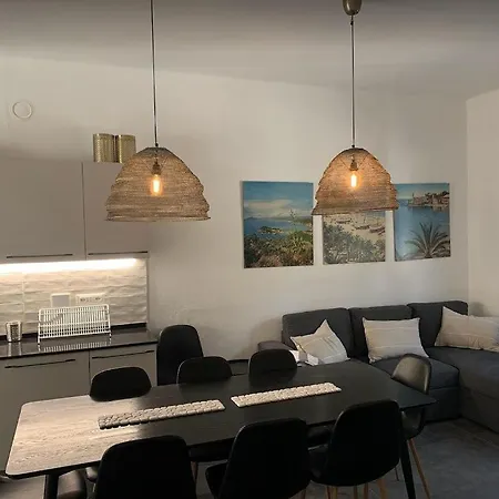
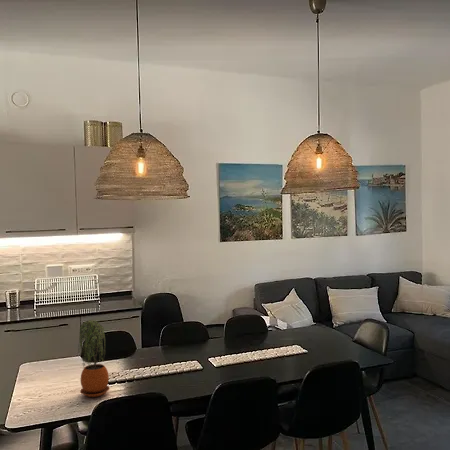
+ potted plant [77,319,110,398]
